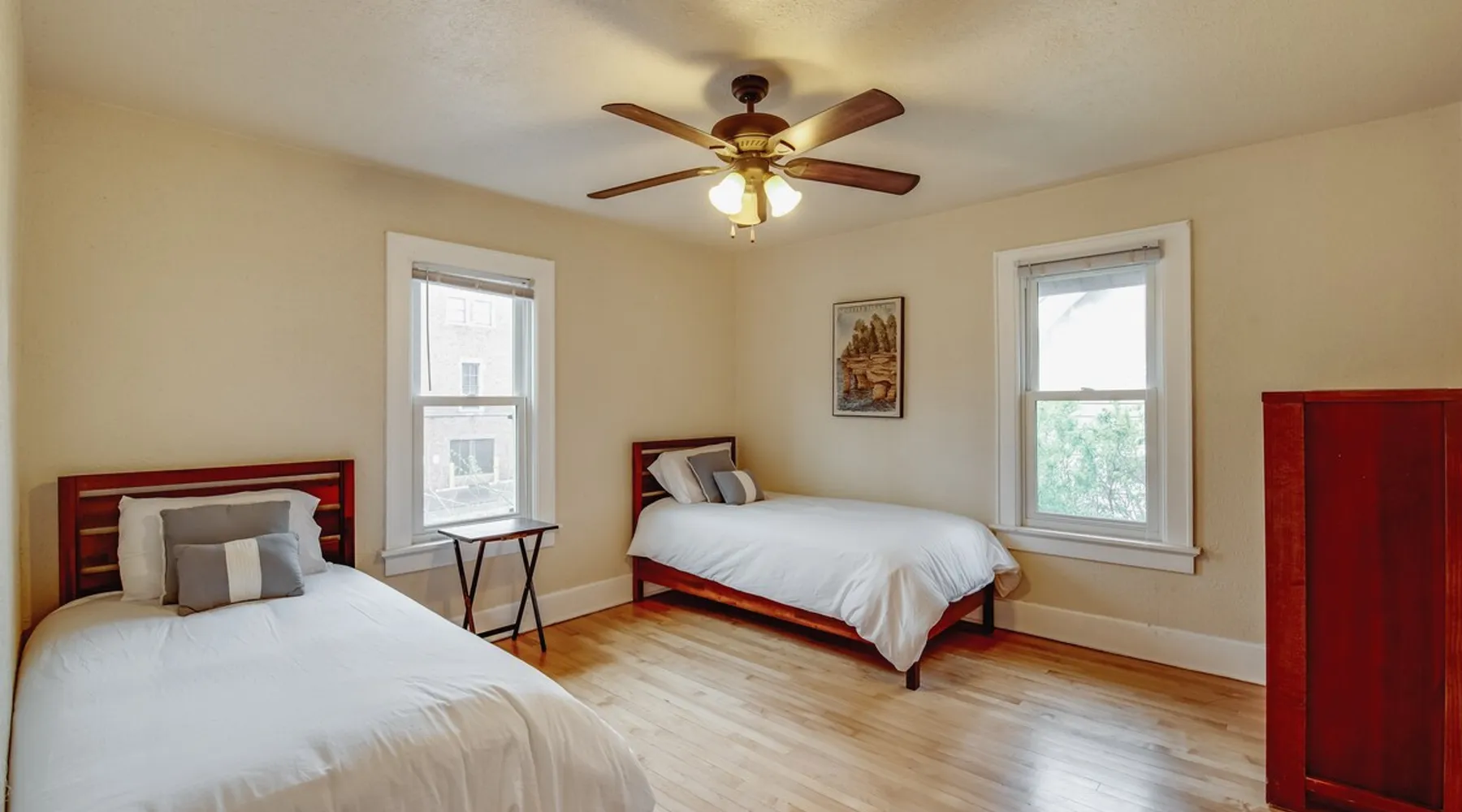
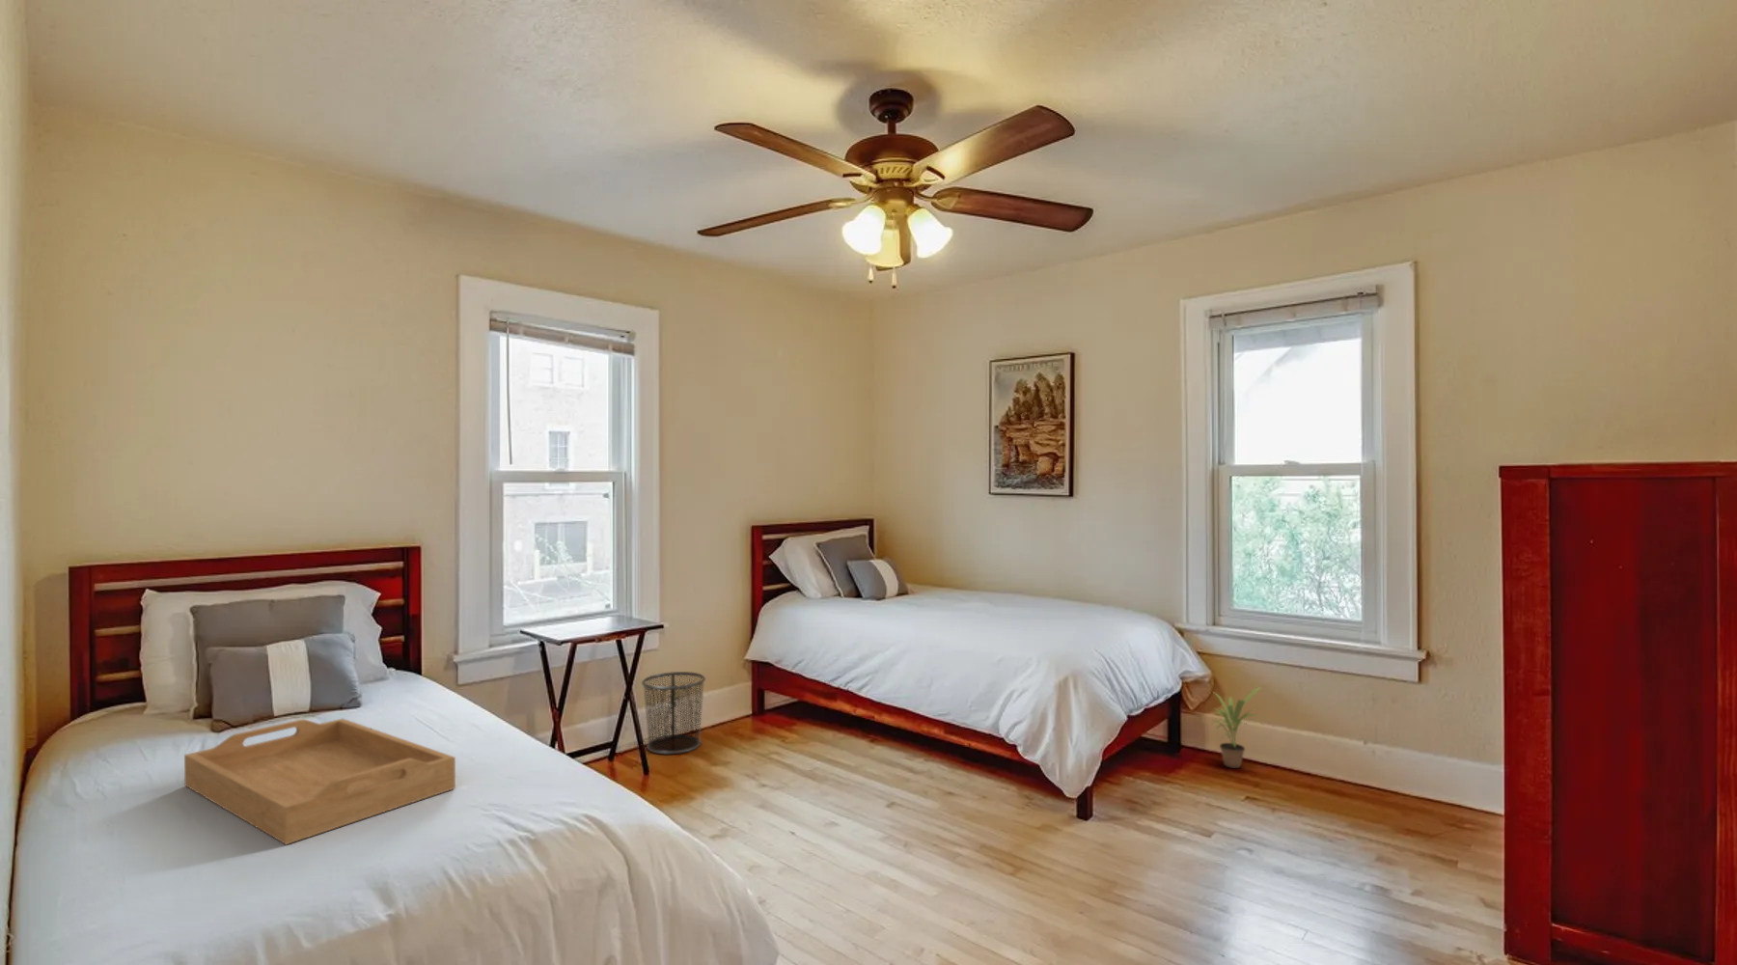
+ potted plant [1211,686,1263,769]
+ serving tray [183,718,456,845]
+ waste bin [640,670,707,756]
